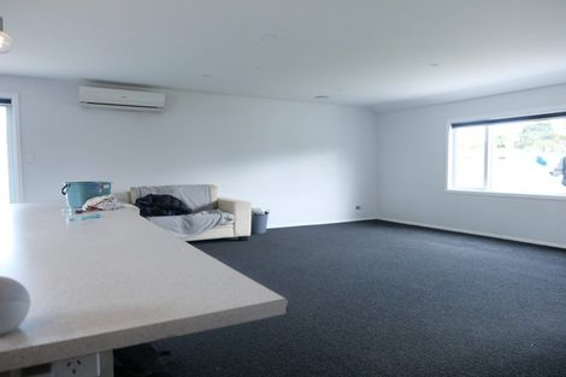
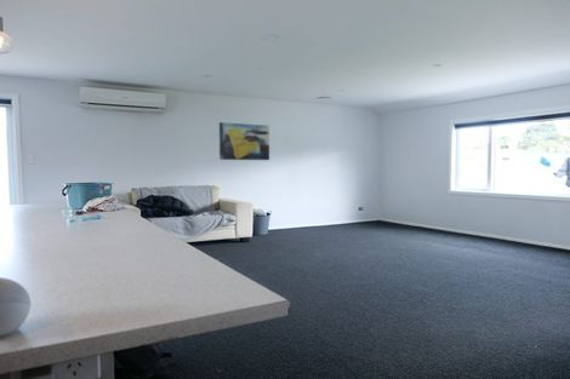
+ wall art [218,121,270,161]
